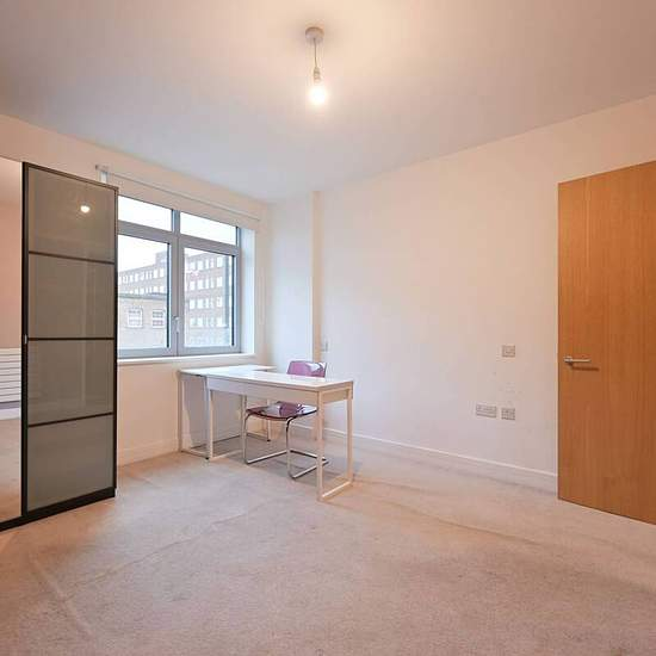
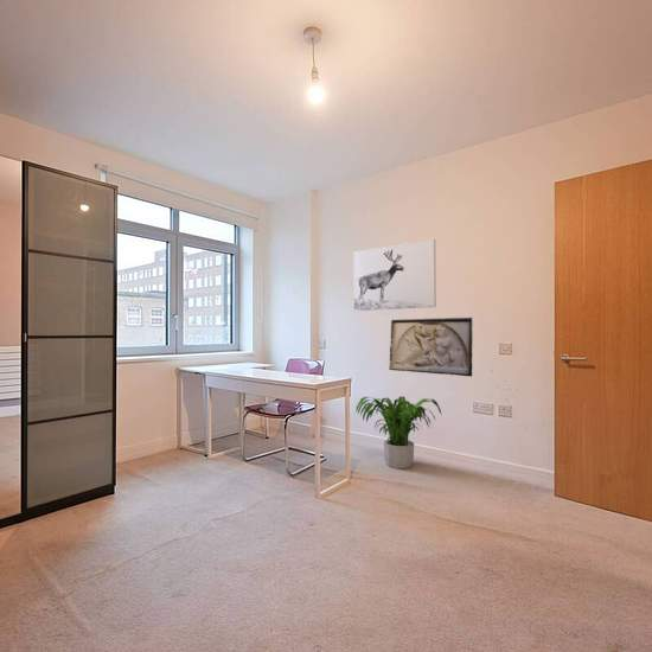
+ potted plant [354,395,443,469]
+ wall art [352,238,437,312]
+ relief sculpture [388,317,474,378]
